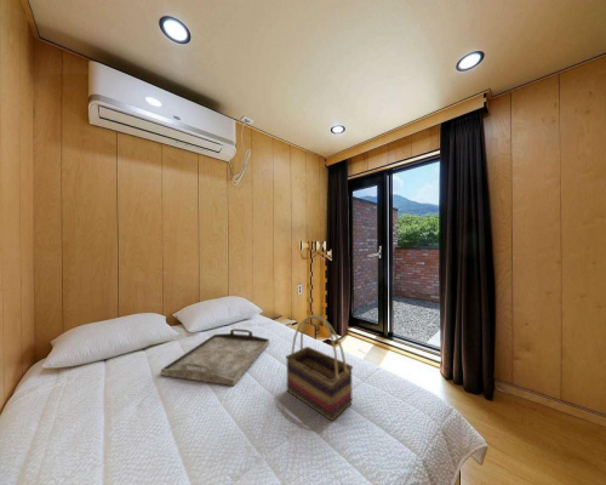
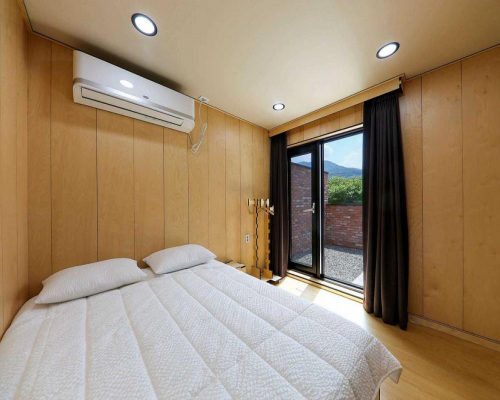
- serving tray [160,327,270,387]
- woven basket [285,314,354,422]
